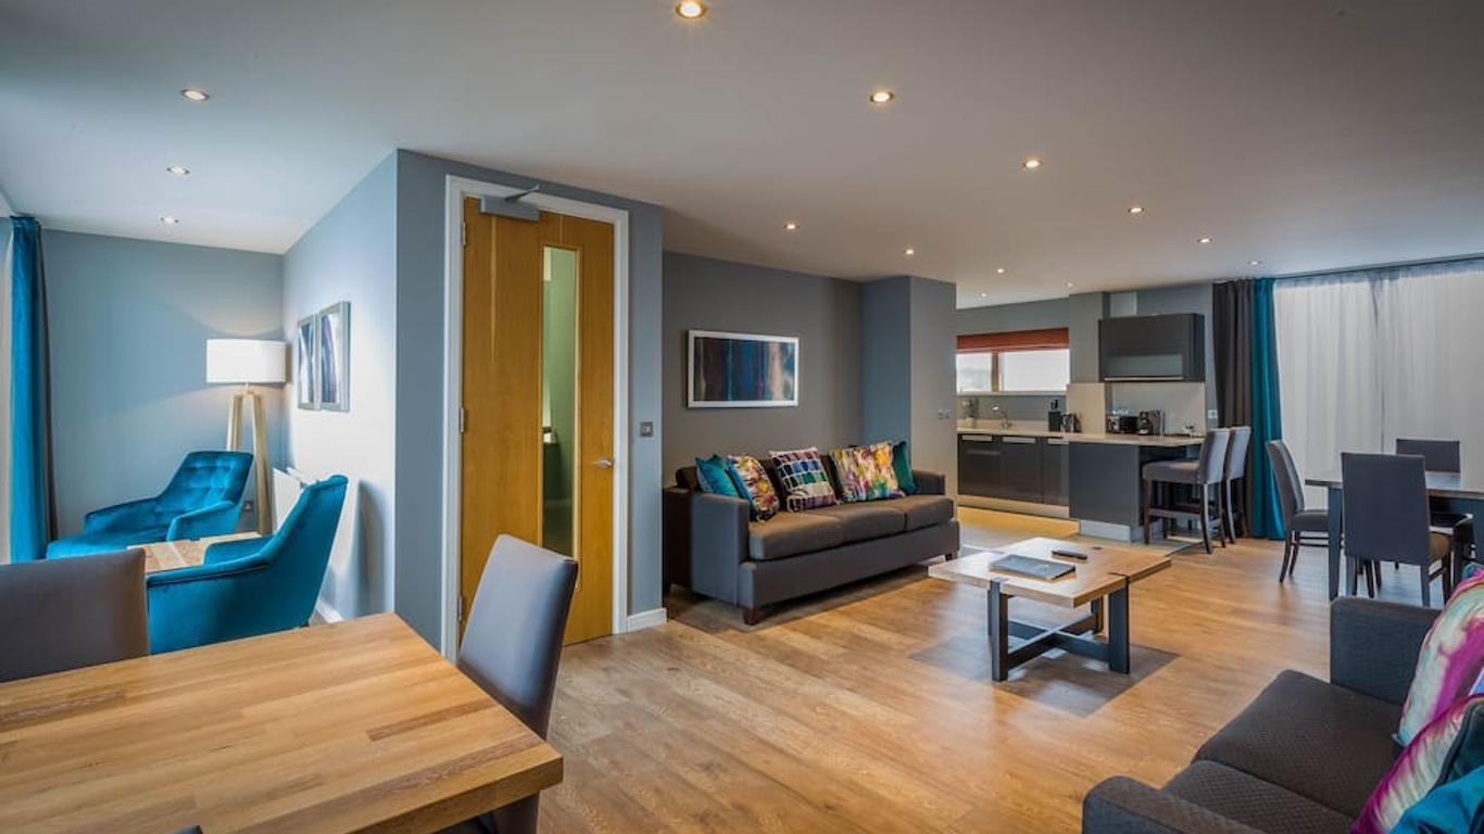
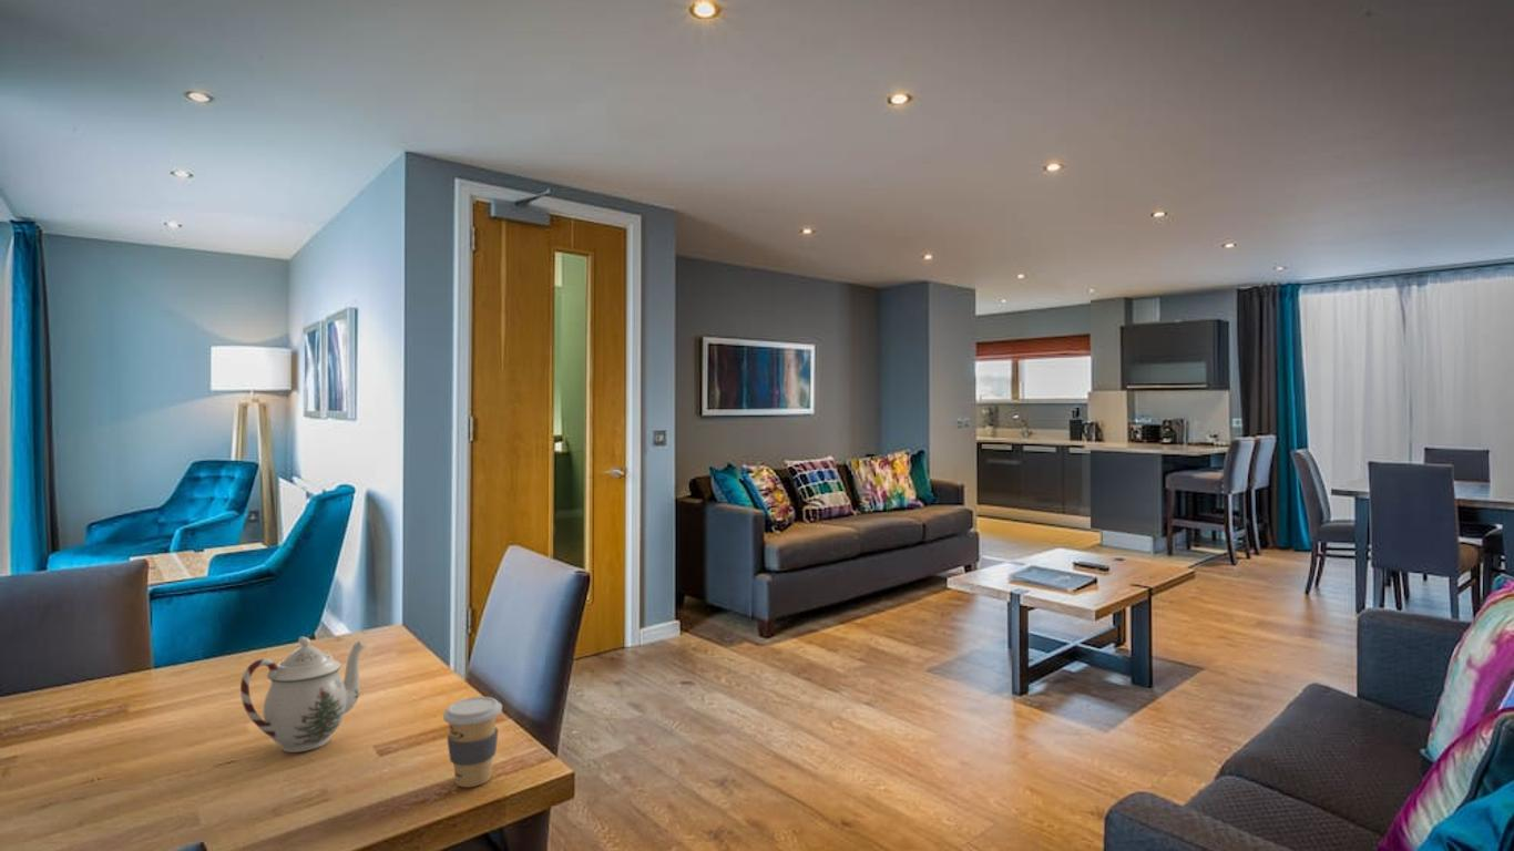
+ coffee cup [442,696,503,788]
+ teapot [239,636,368,753]
